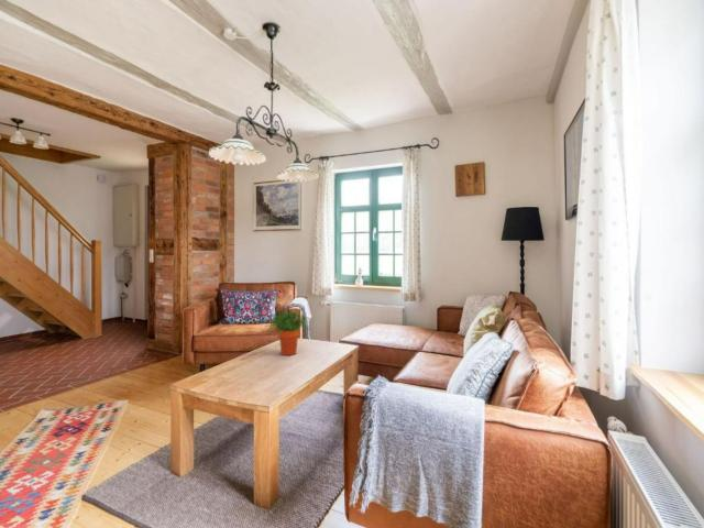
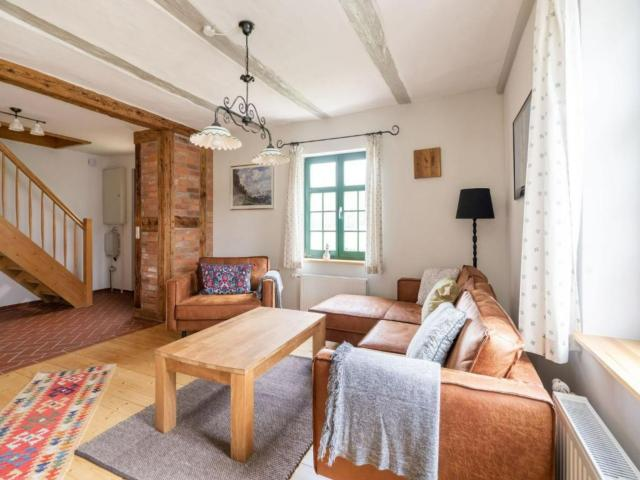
- potted plant [265,310,315,356]
